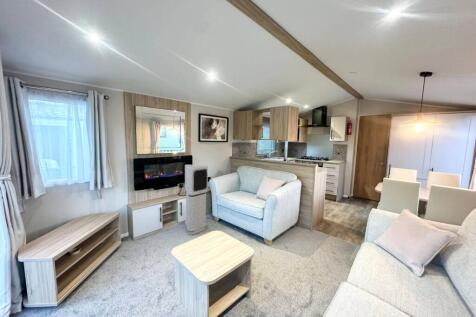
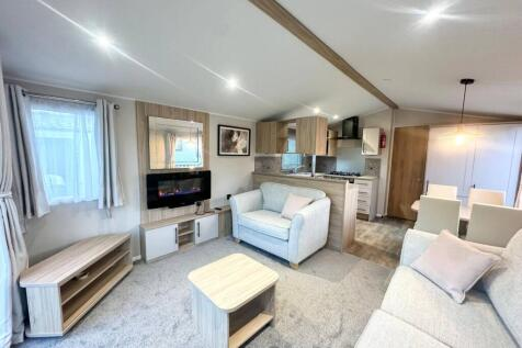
- air purifier [184,164,209,236]
